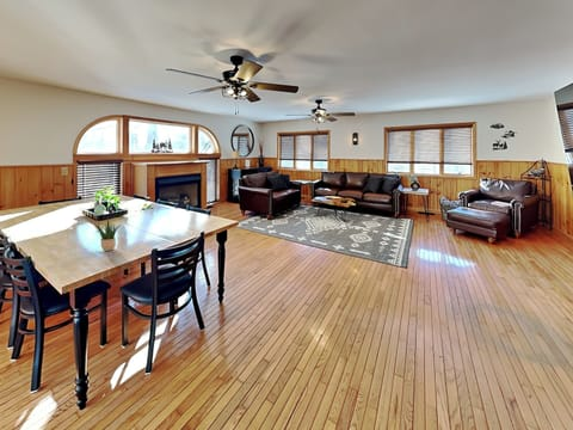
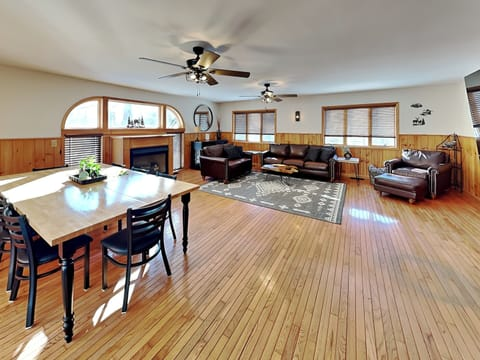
- potted plant [91,216,122,252]
